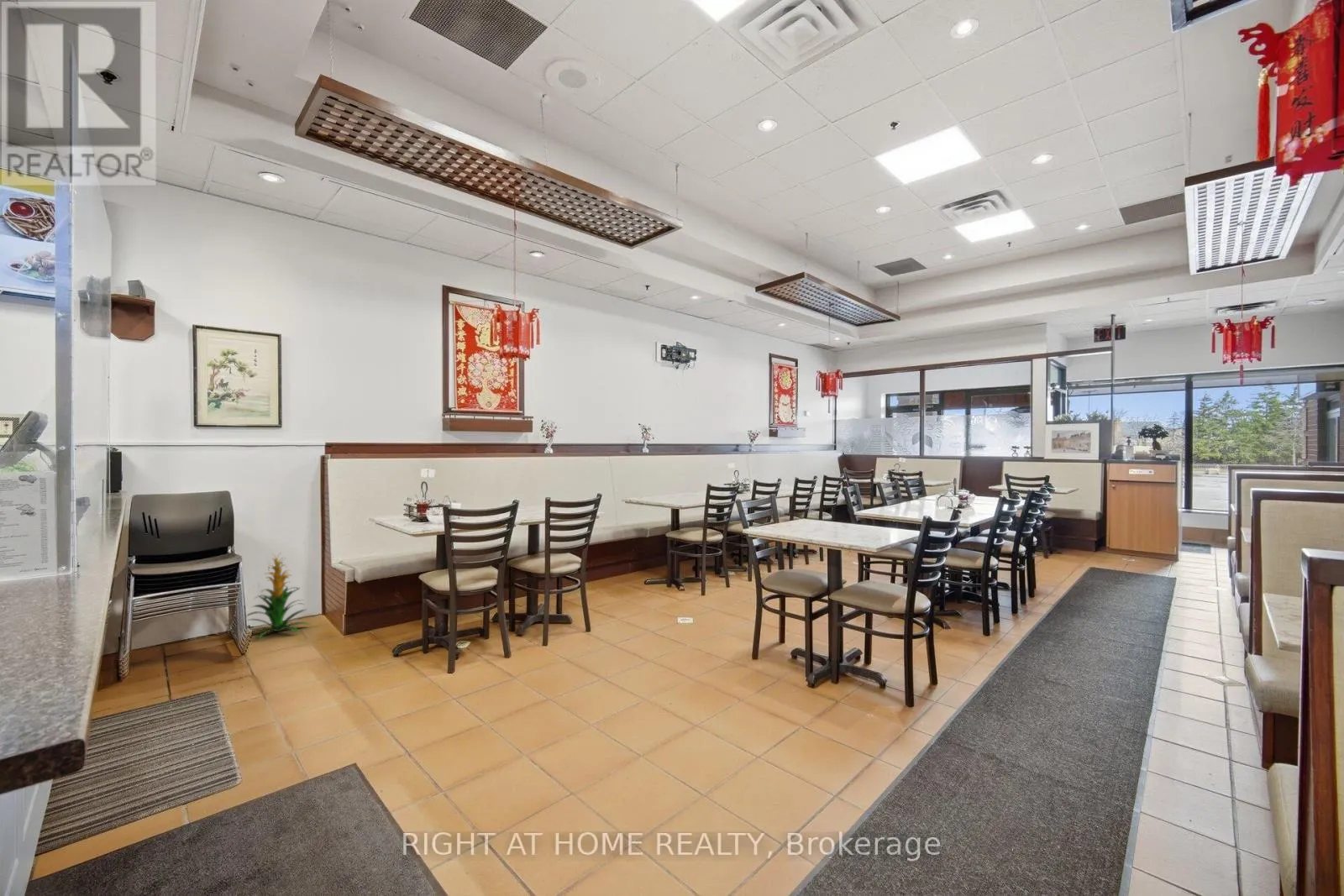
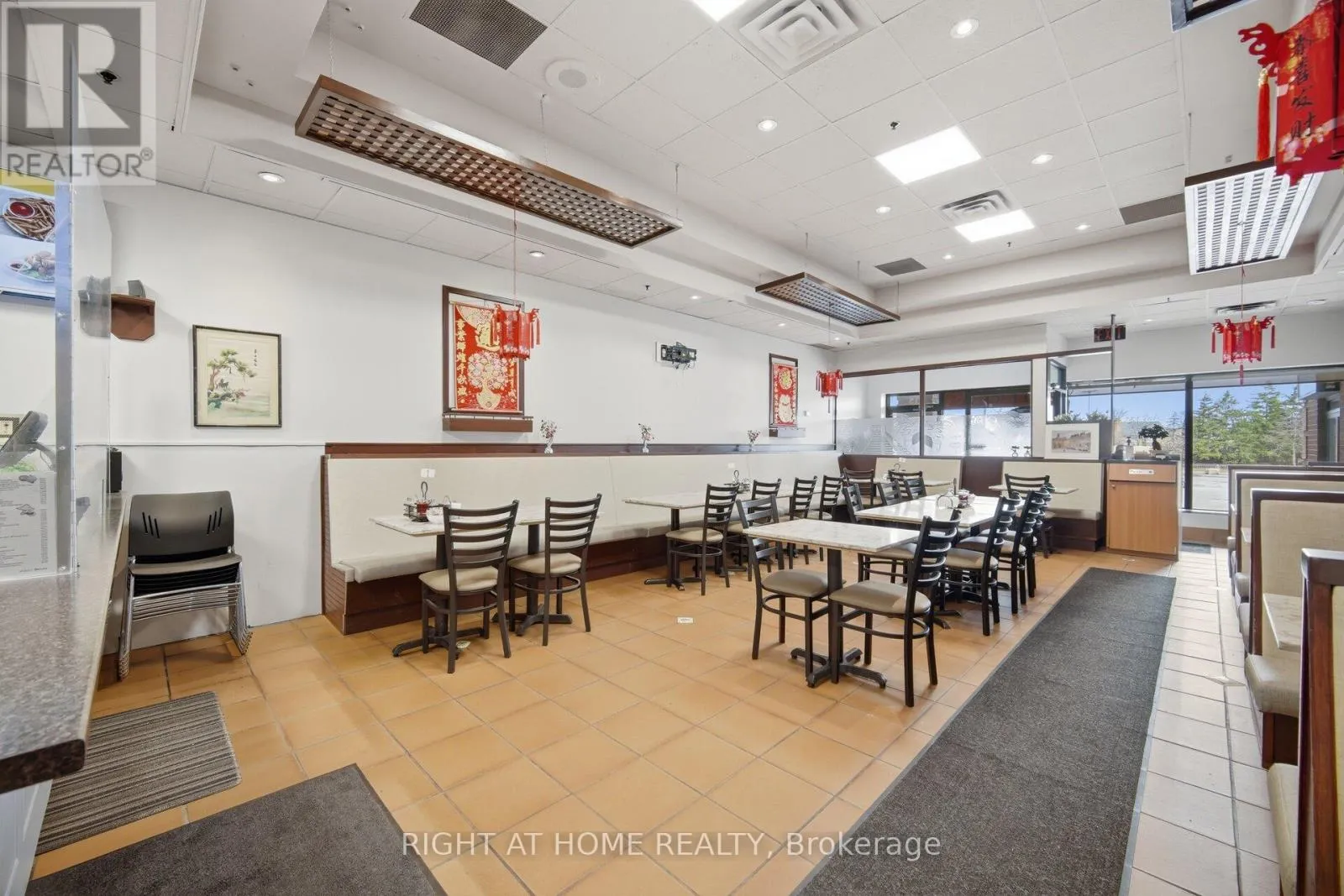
- indoor plant [246,553,312,640]
